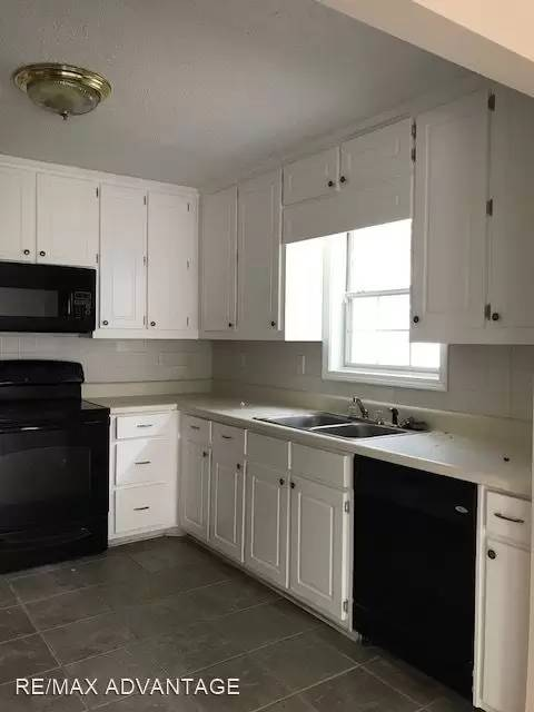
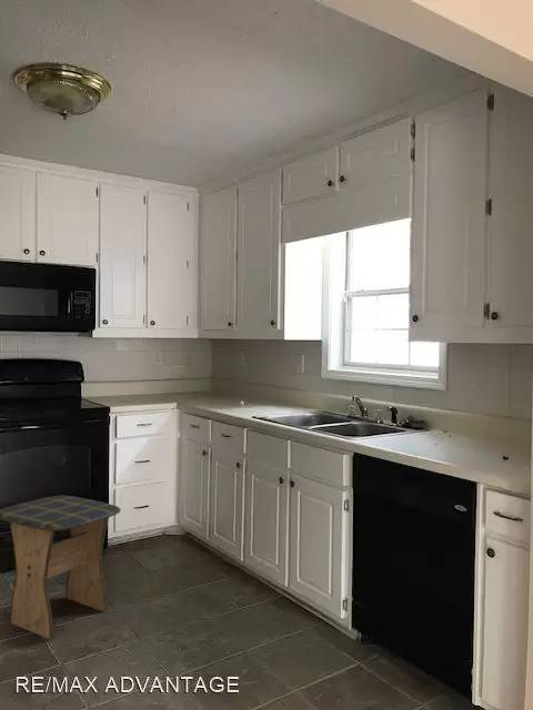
+ stool [0,494,122,640]
